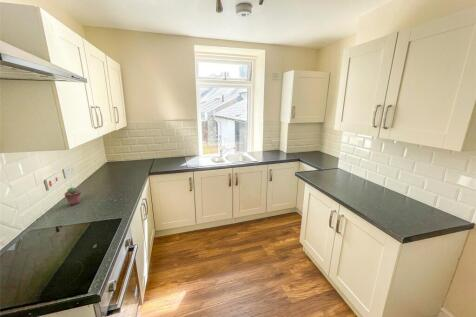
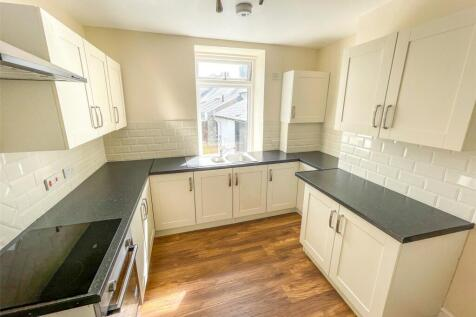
- potted succulent [64,186,82,206]
